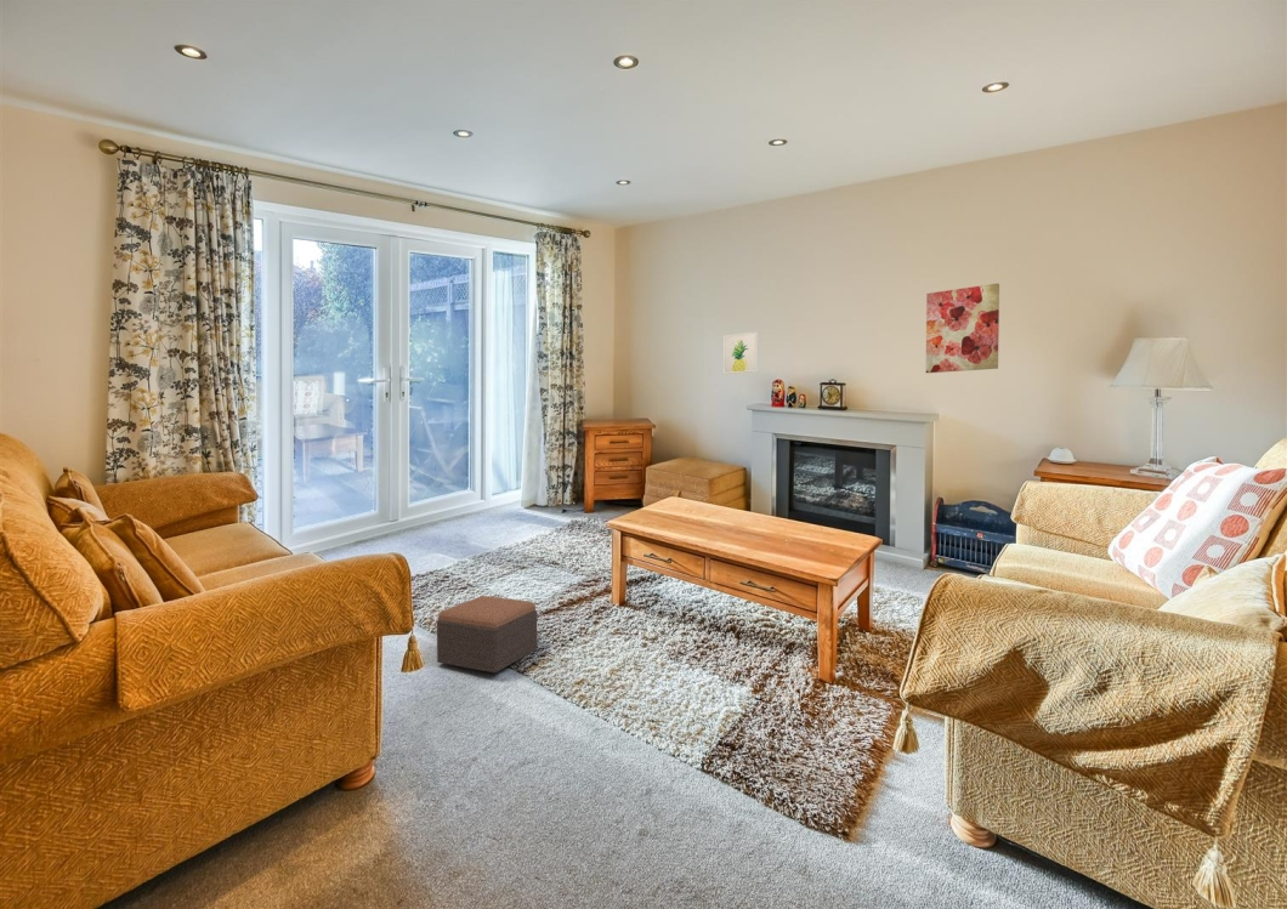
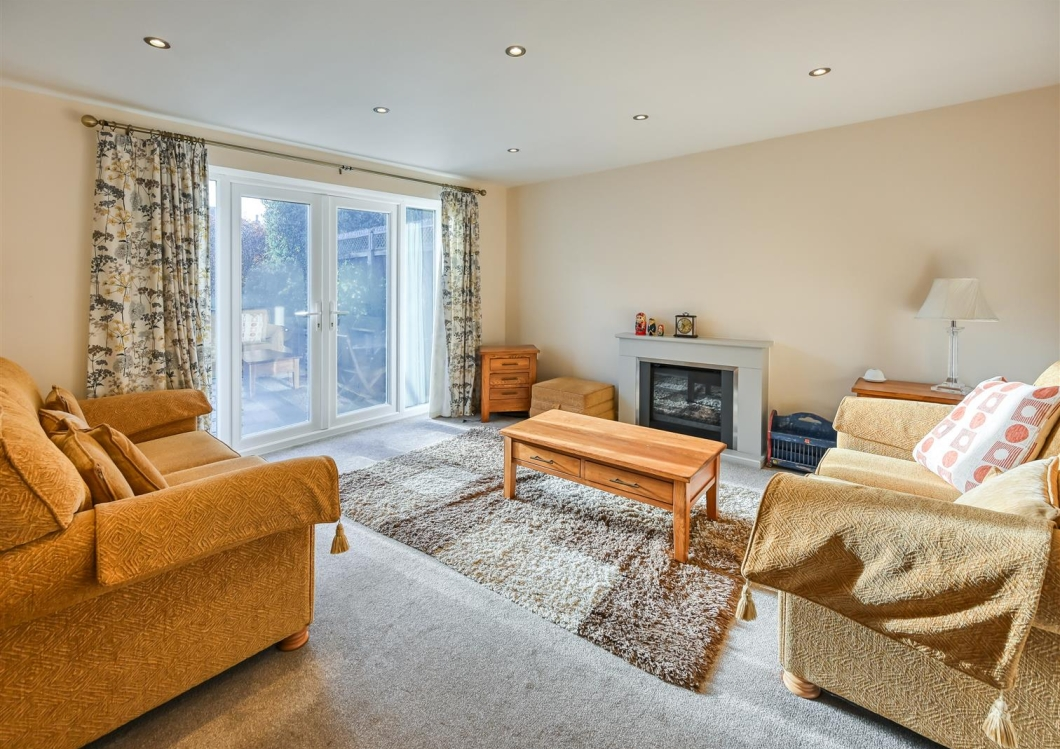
- wall art [925,283,1000,374]
- footstool [436,595,538,674]
- wall art [722,330,759,375]
